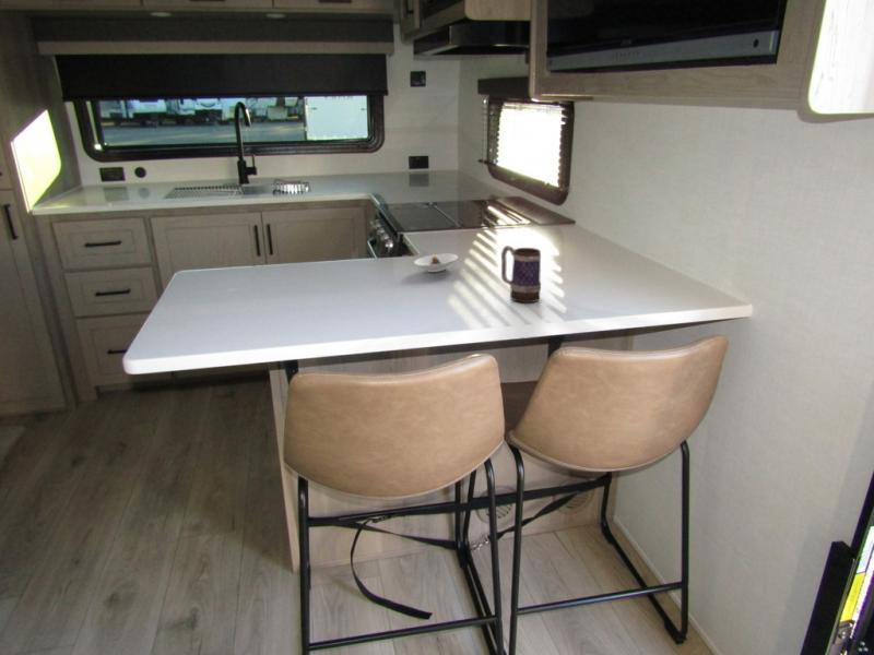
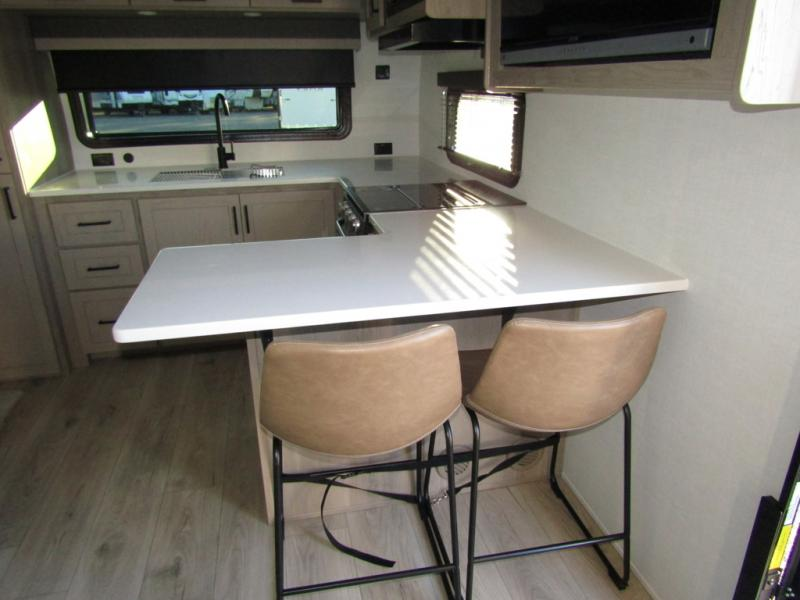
- mug [500,245,542,303]
- saucer [413,253,459,273]
